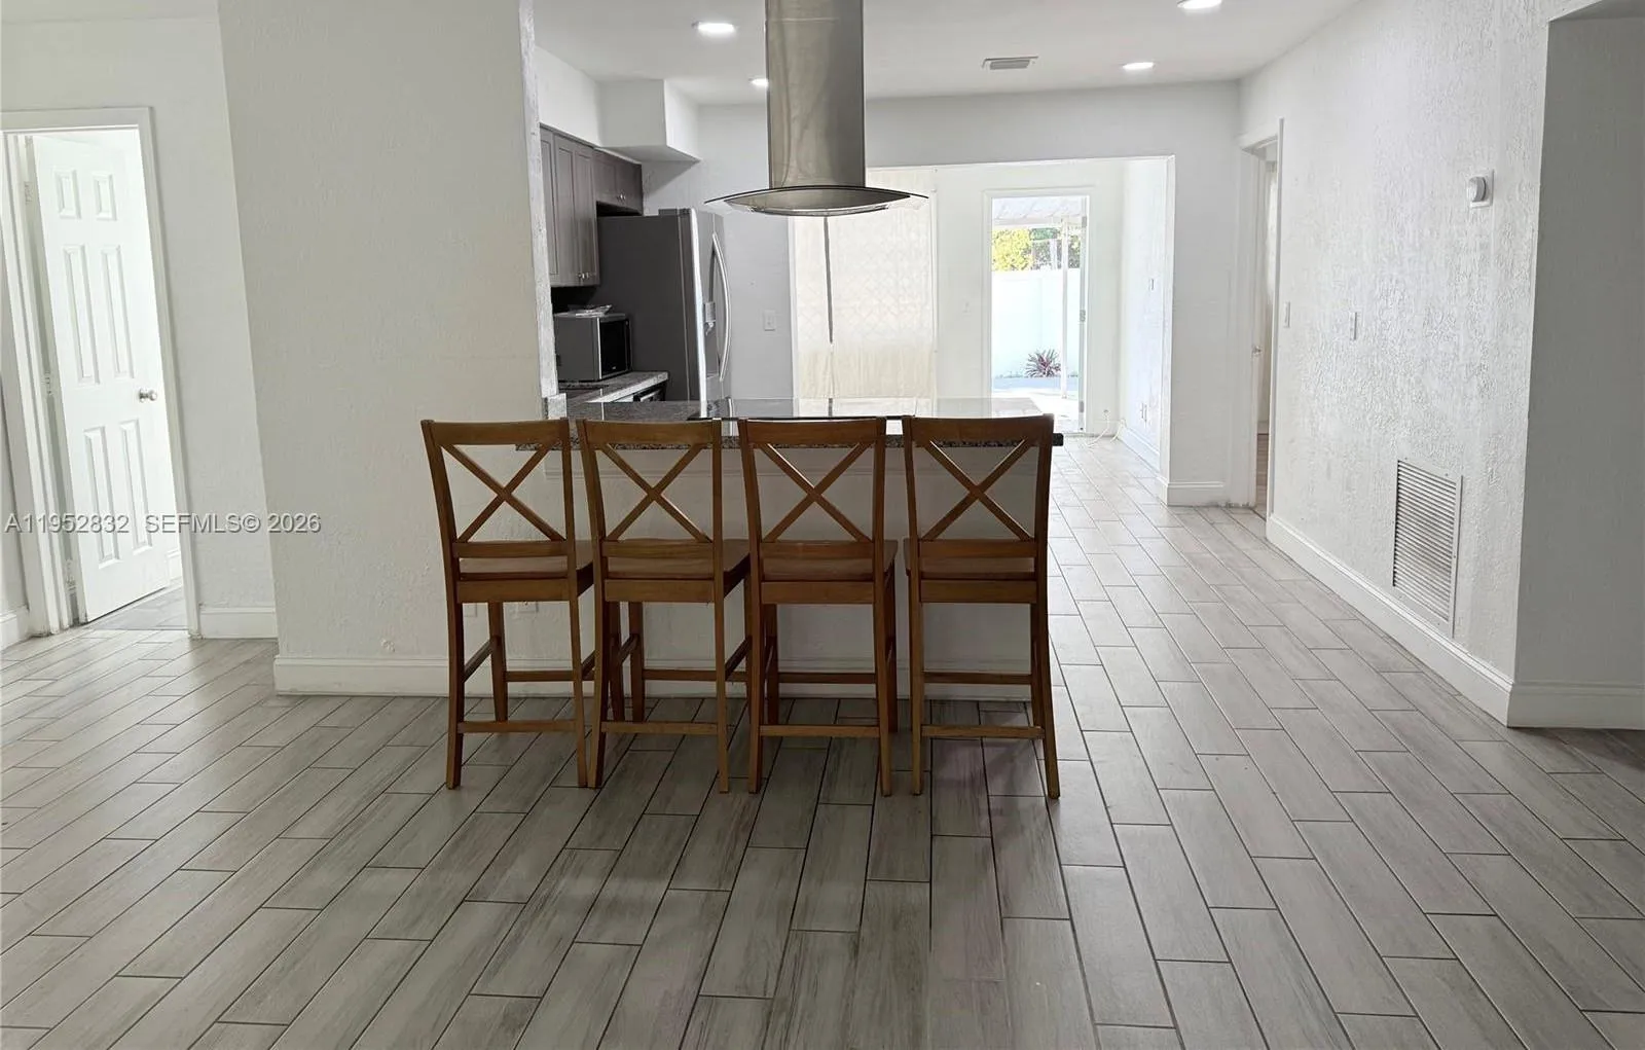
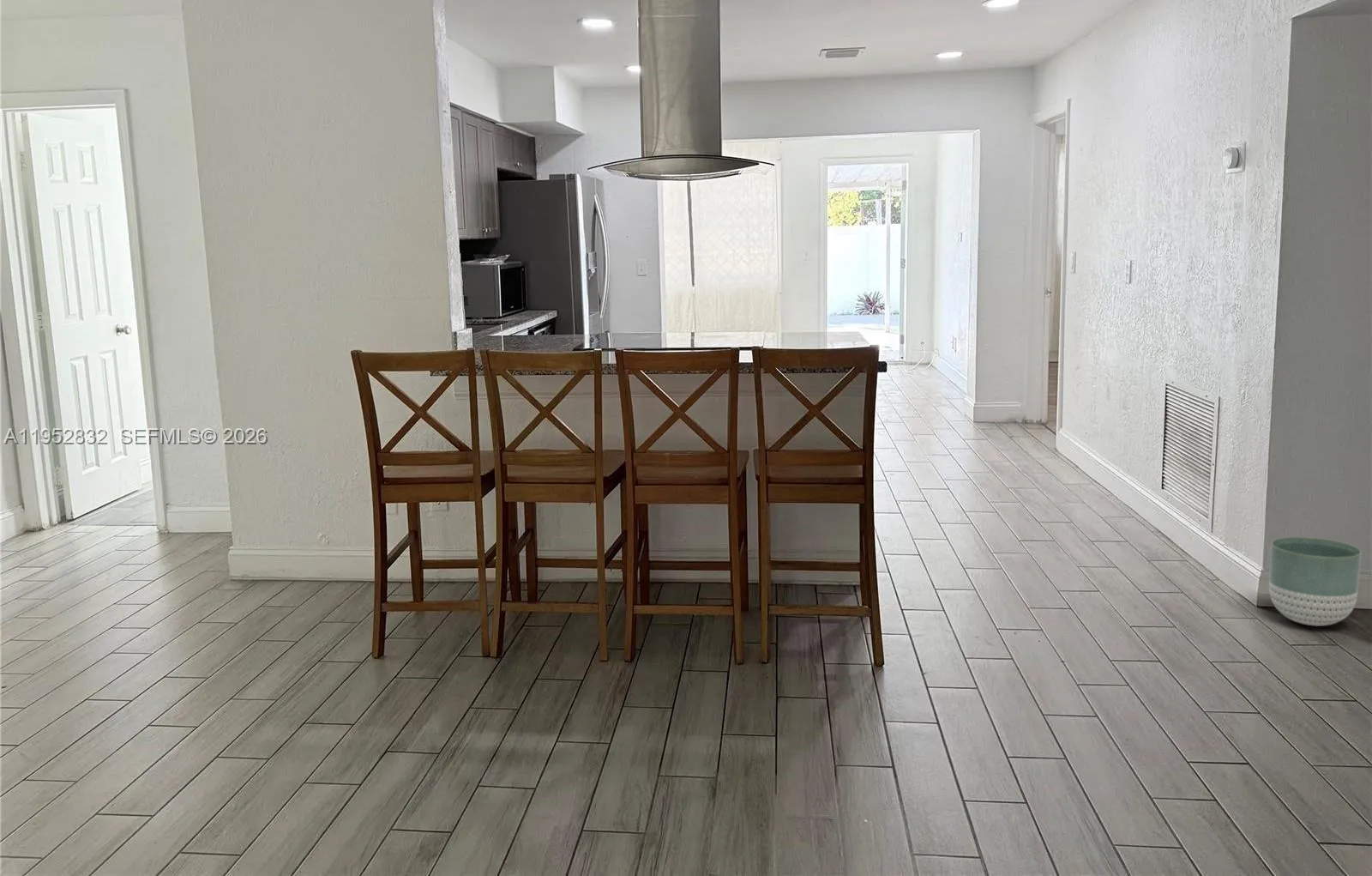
+ planter [1268,536,1363,627]
